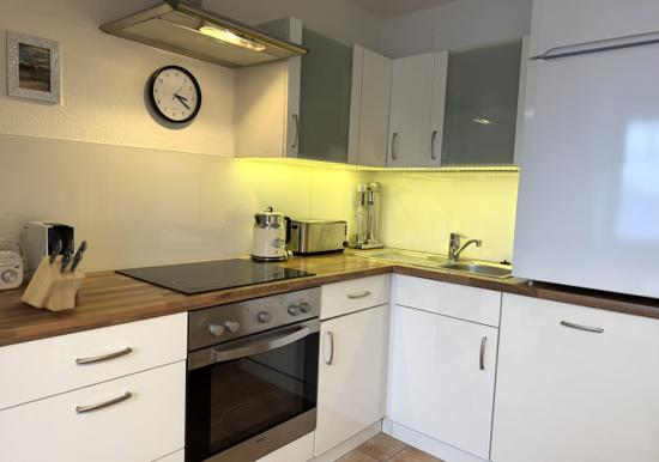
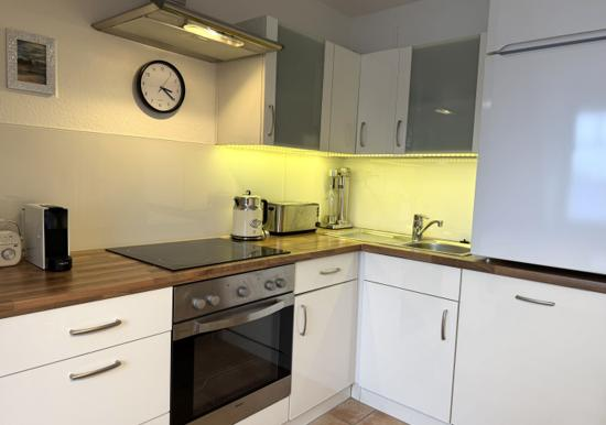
- knife block [20,239,89,312]
